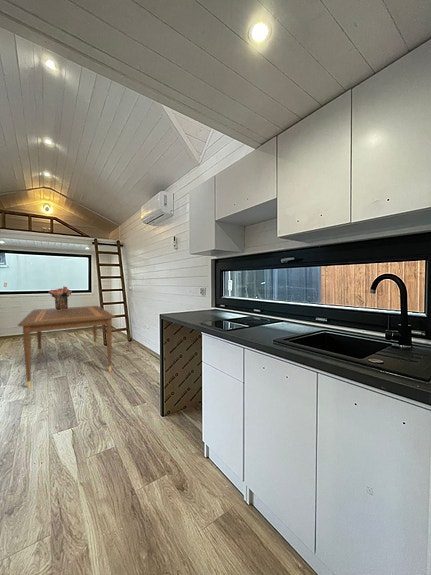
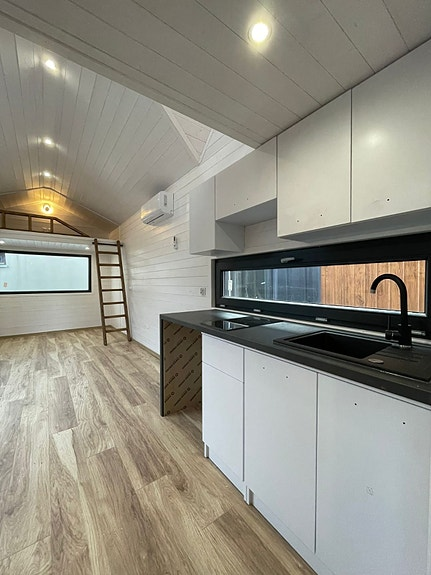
- dining table [16,305,116,389]
- bouquet [48,285,73,310]
